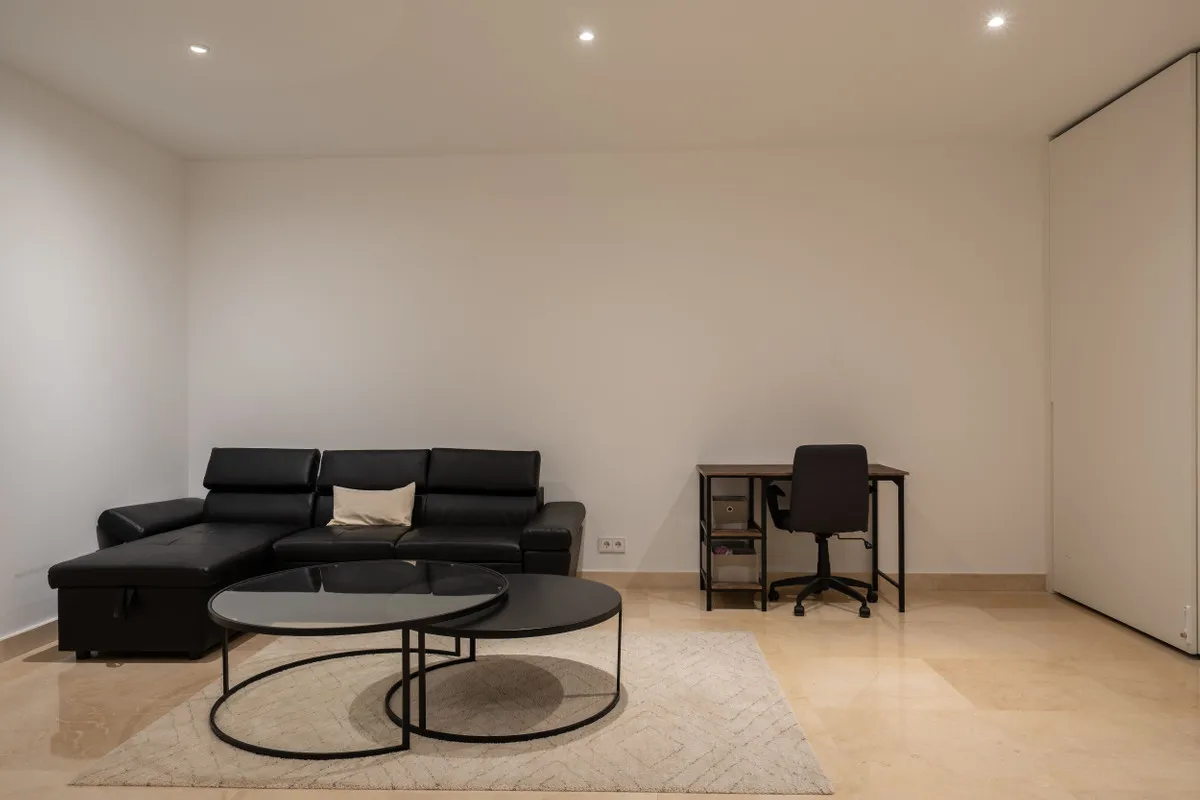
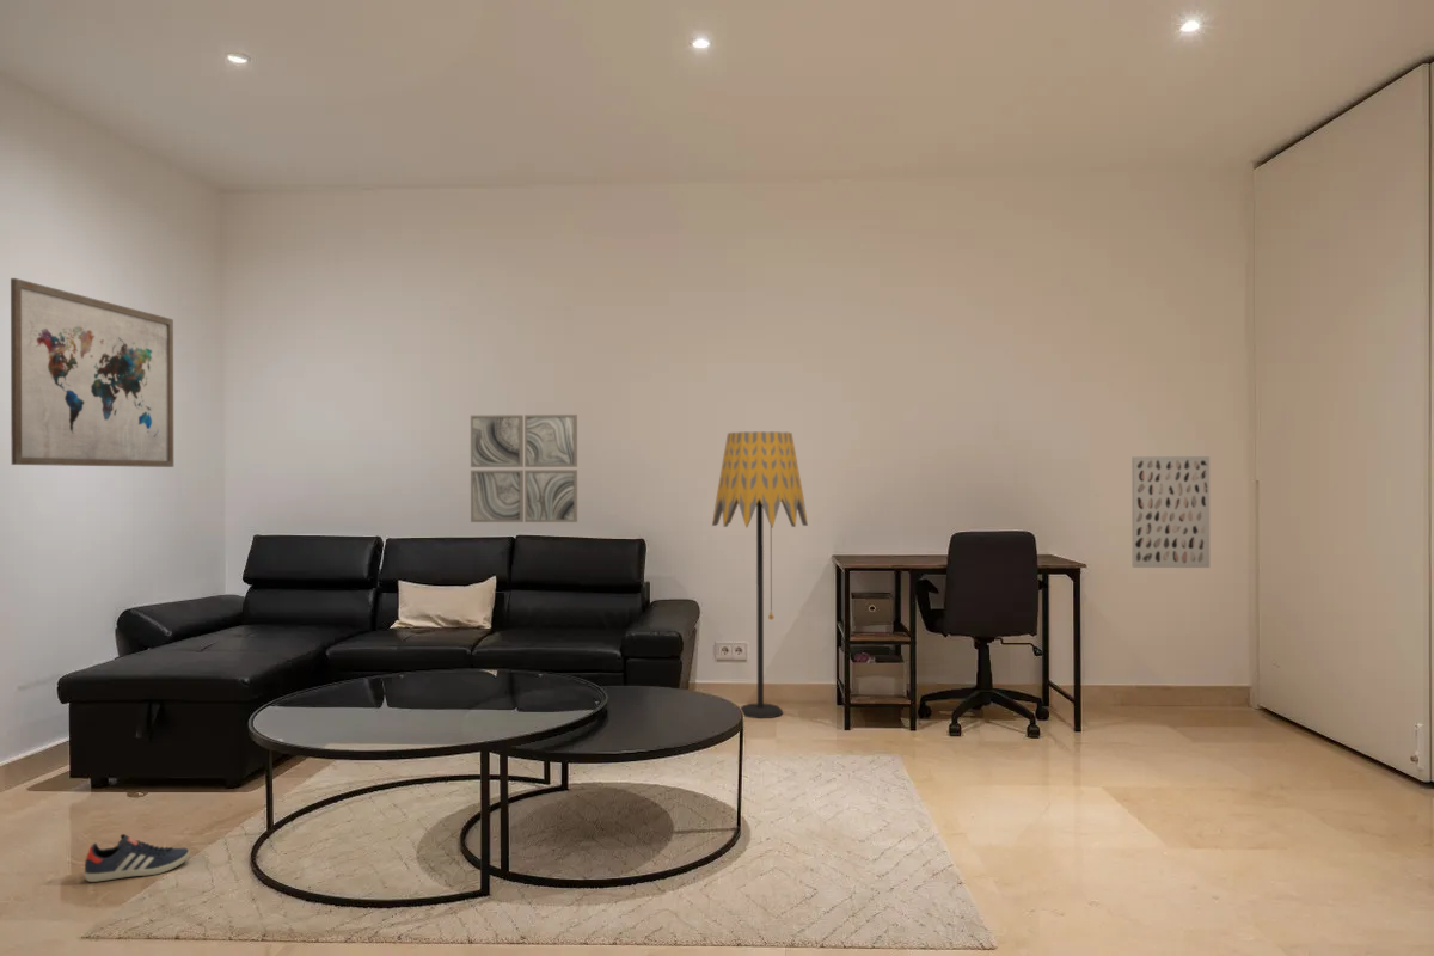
+ floor lamp [711,430,809,719]
+ wall art [10,277,174,468]
+ sneaker [82,833,191,883]
+ wall art [470,413,578,523]
+ wall art [1130,455,1211,569]
